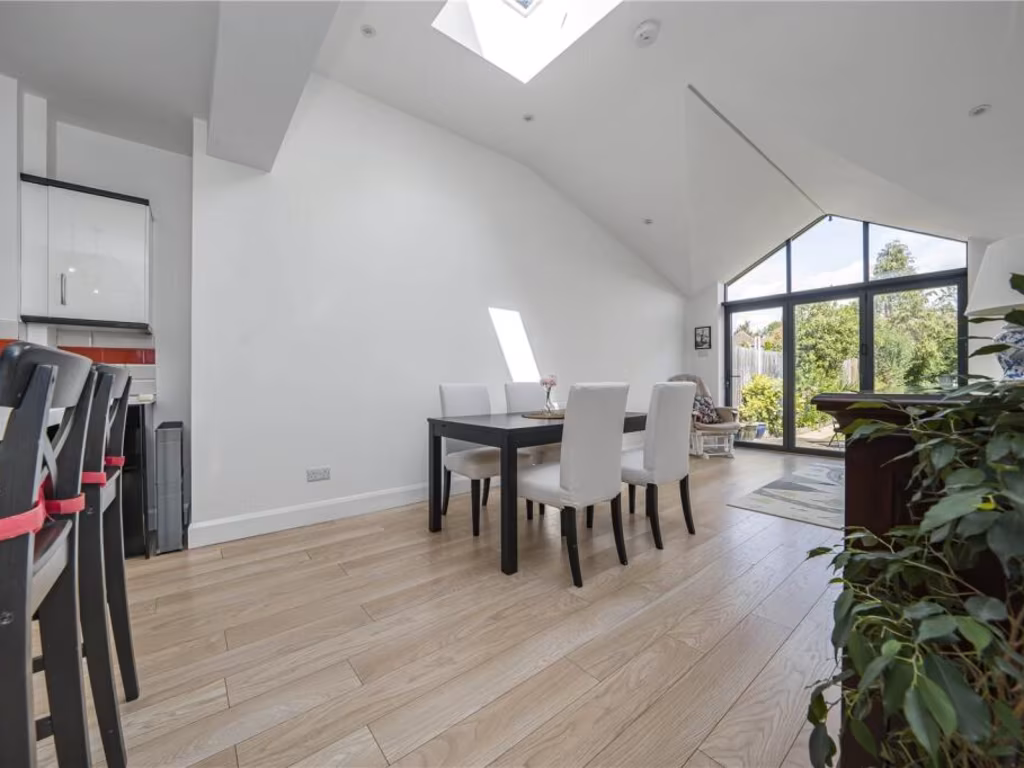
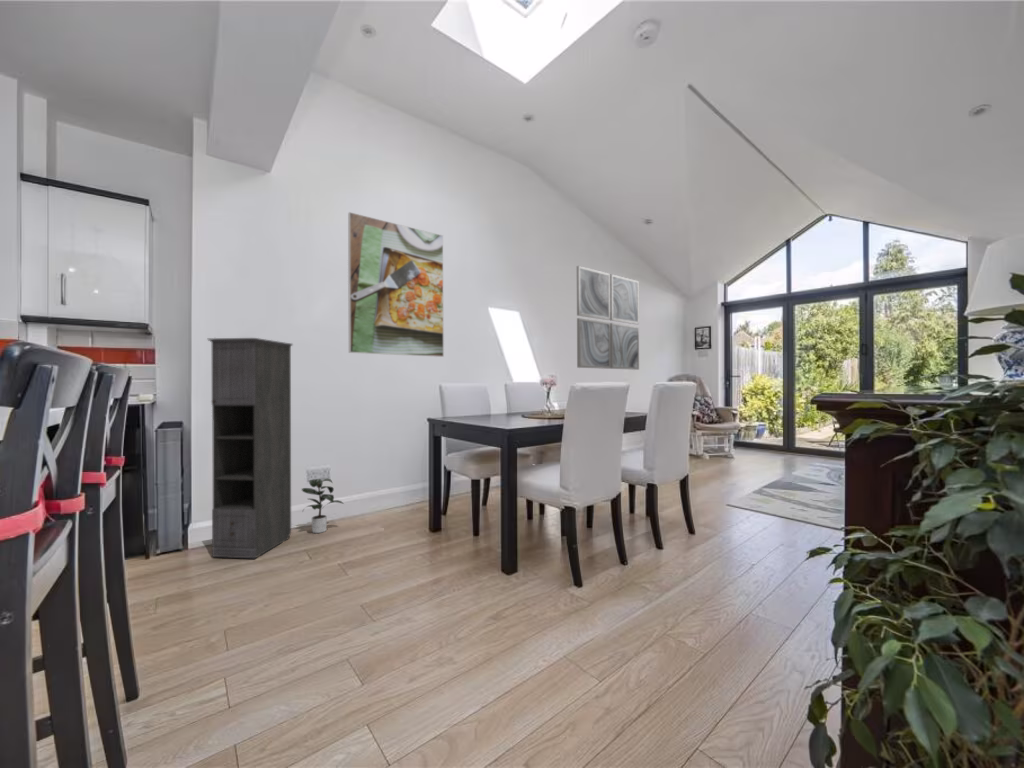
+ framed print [347,211,445,358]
+ storage cabinet [206,337,294,560]
+ wall art [576,265,640,371]
+ potted plant [301,478,344,534]
